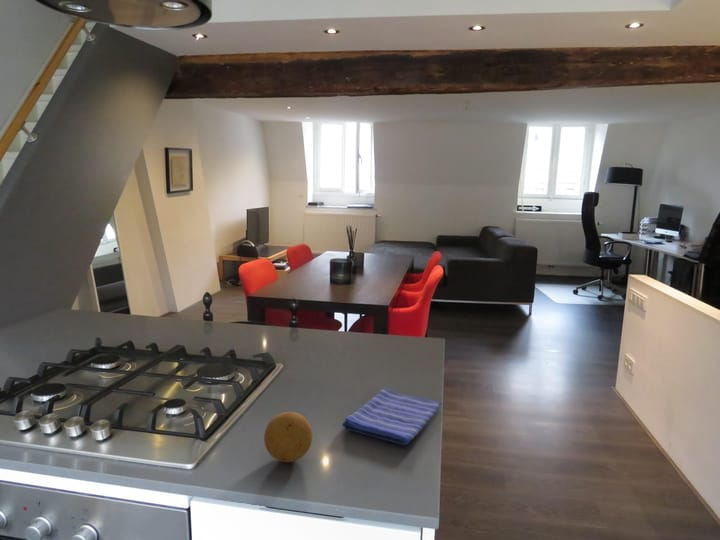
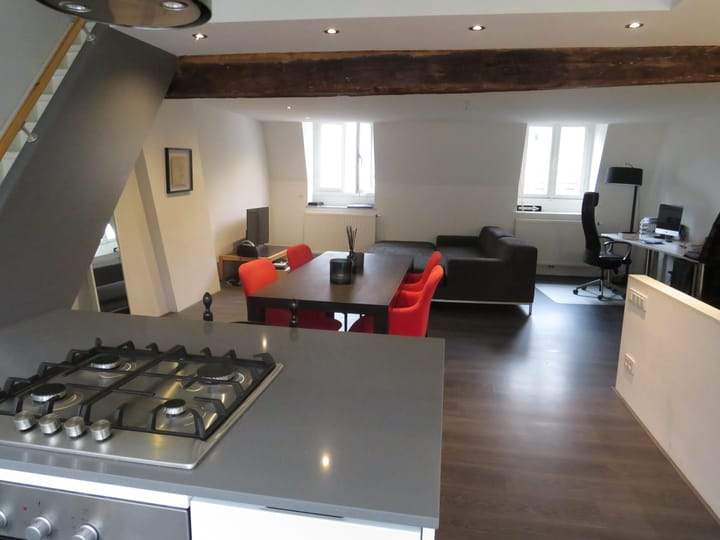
- dish towel [341,387,443,446]
- fruit [263,411,313,463]
